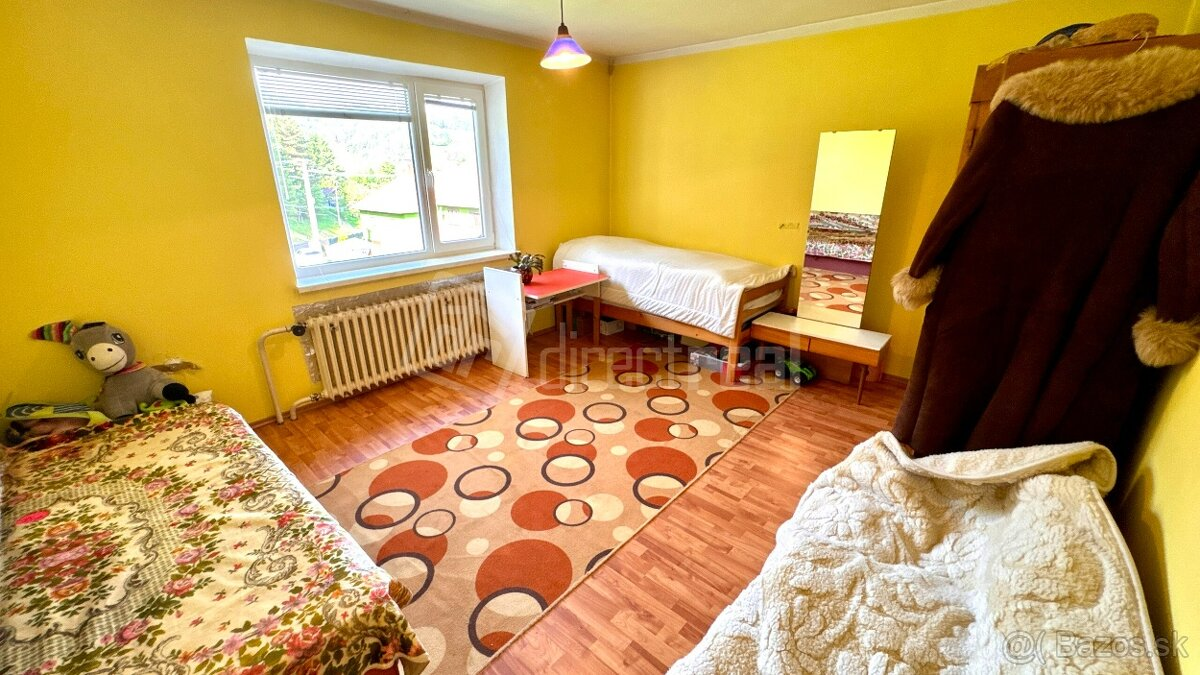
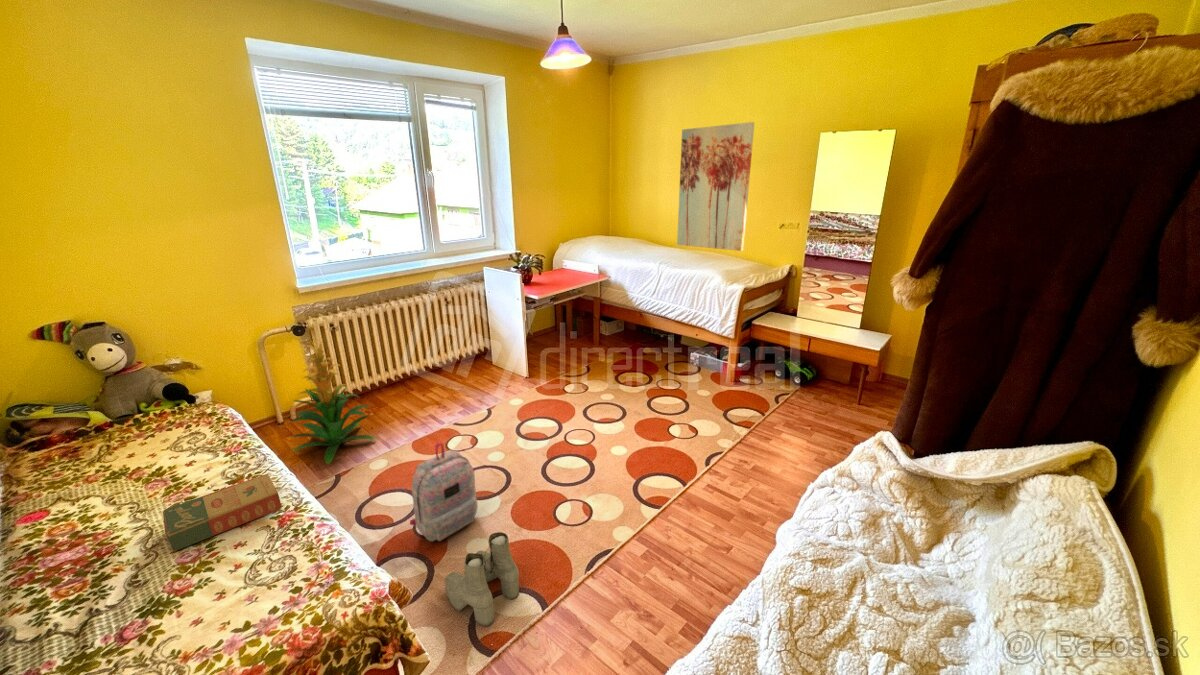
+ backpack [409,441,479,543]
+ wall art [676,121,755,252]
+ book [162,473,282,552]
+ boots [444,531,520,627]
+ indoor plant [289,337,377,465]
